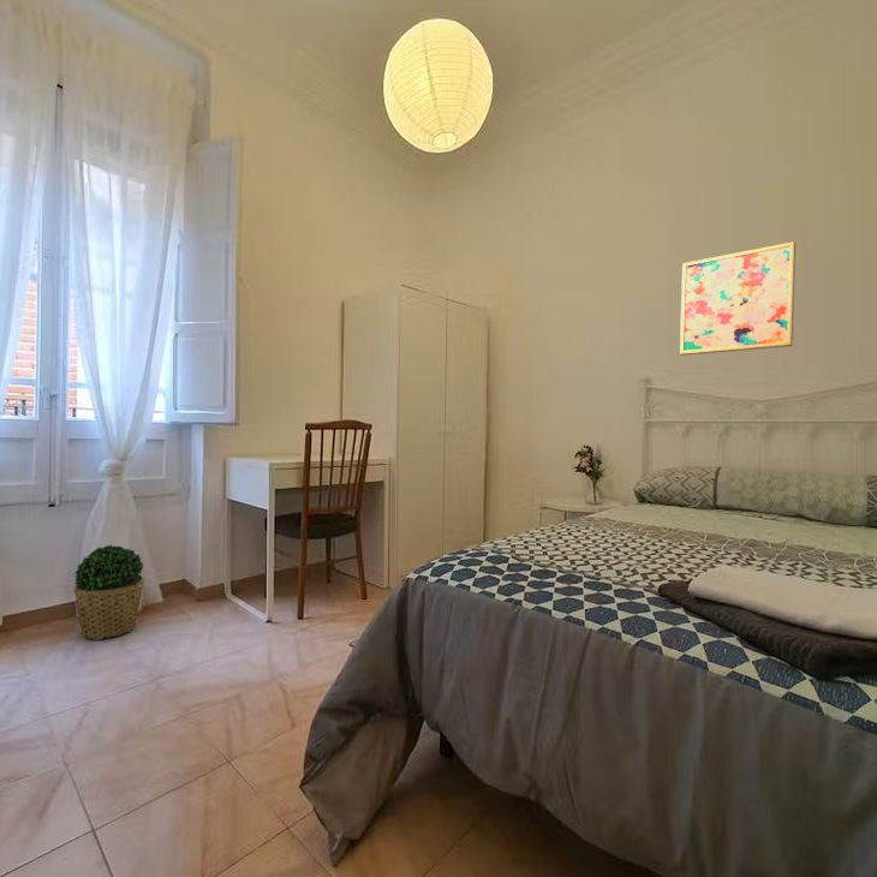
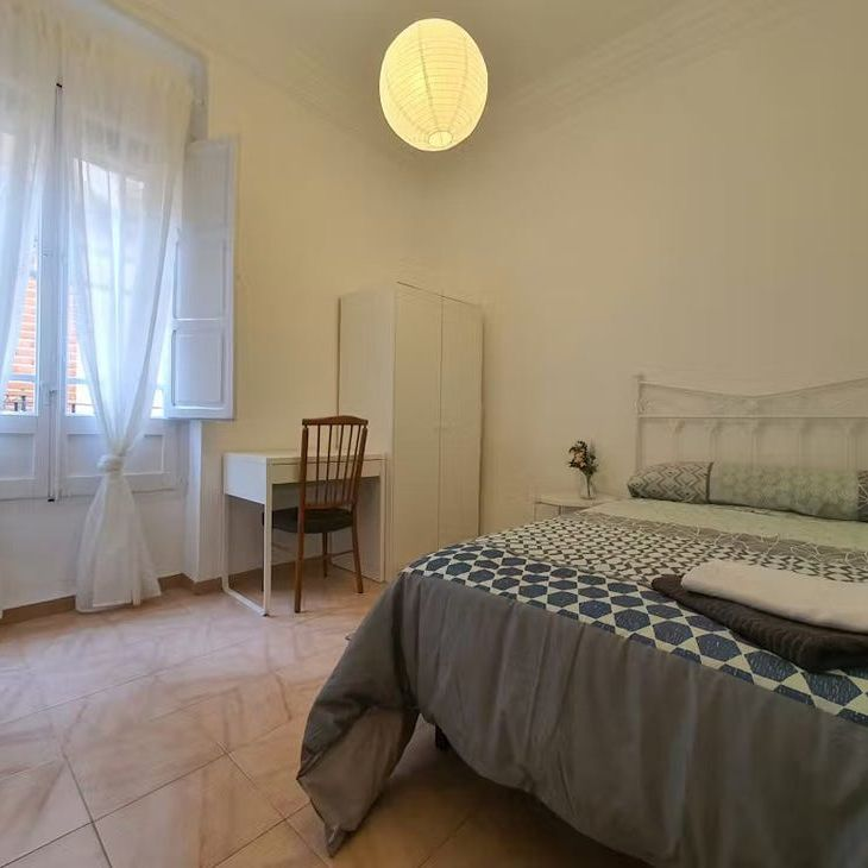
- potted plant [72,544,145,642]
- wall art [679,240,797,357]
